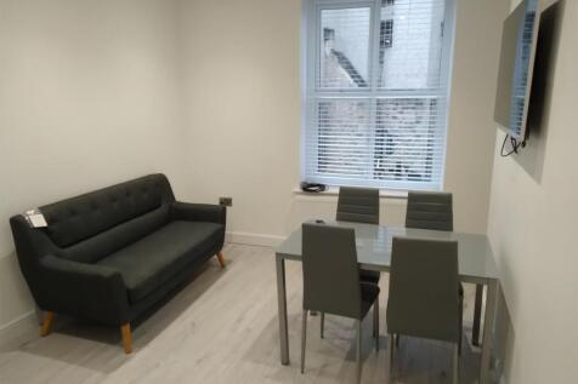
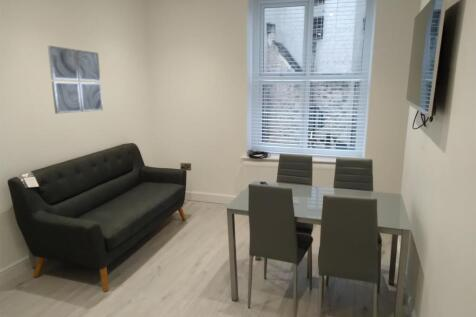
+ wall art [47,45,104,115]
